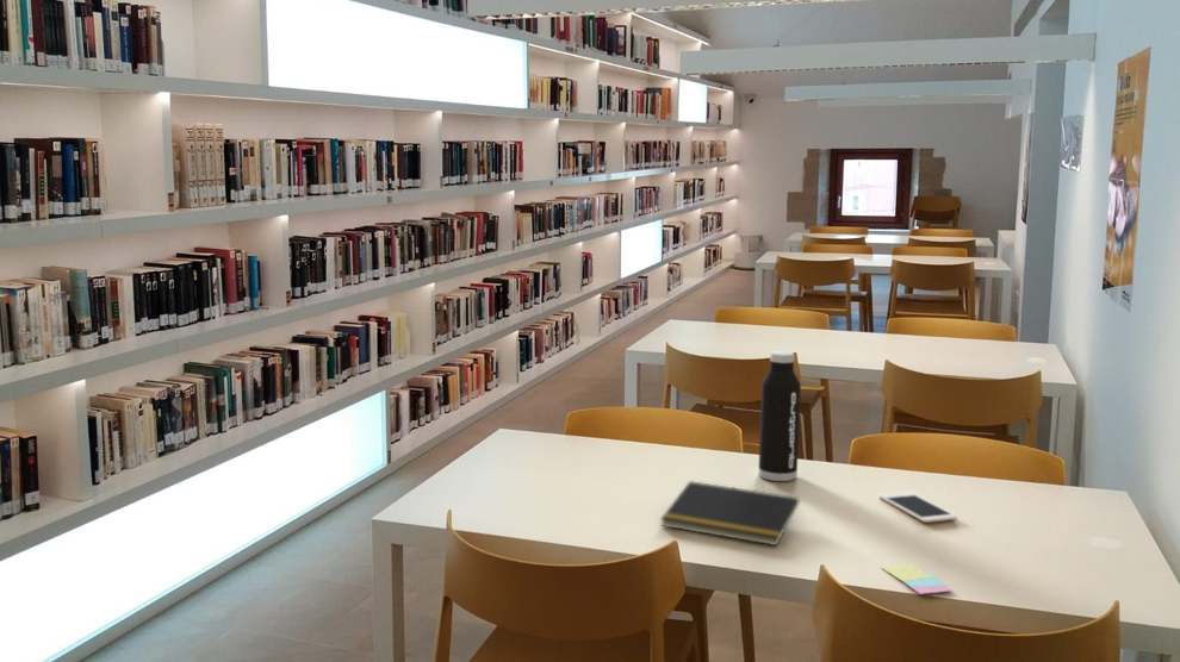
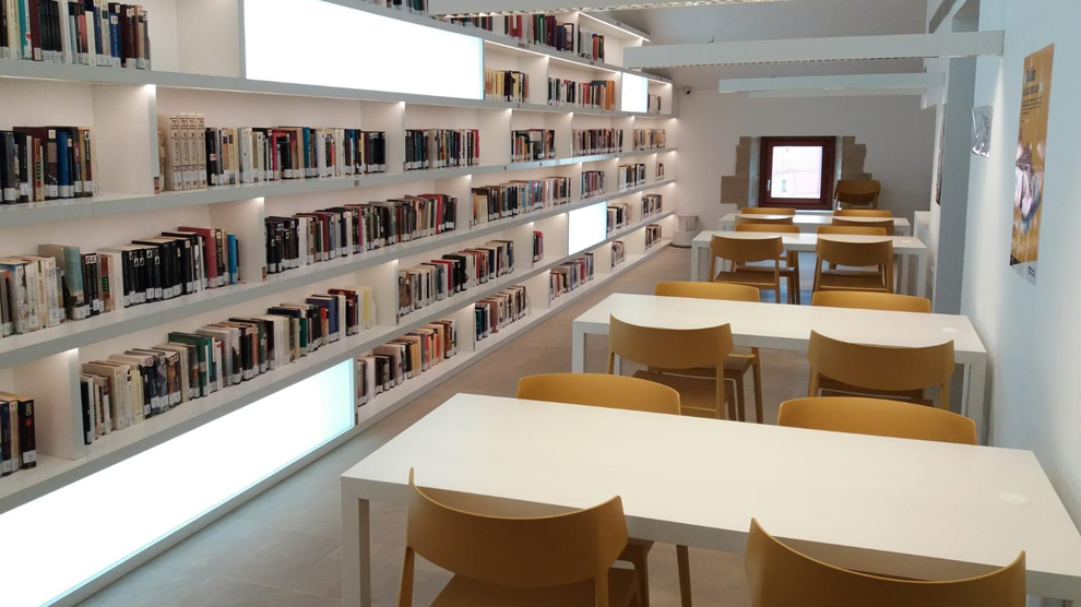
- notepad [659,480,800,547]
- water bottle [757,350,802,482]
- sticky notes [881,563,954,595]
- cell phone [878,492,958,524]
